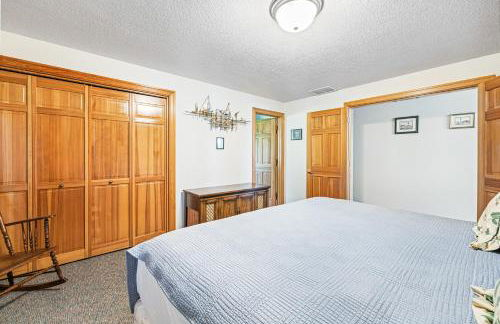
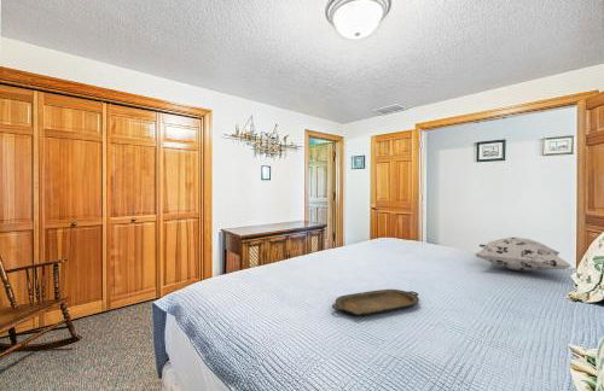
+ decorative pillow [475,237,573,273]
+ serving tray [331,288,420,317]
